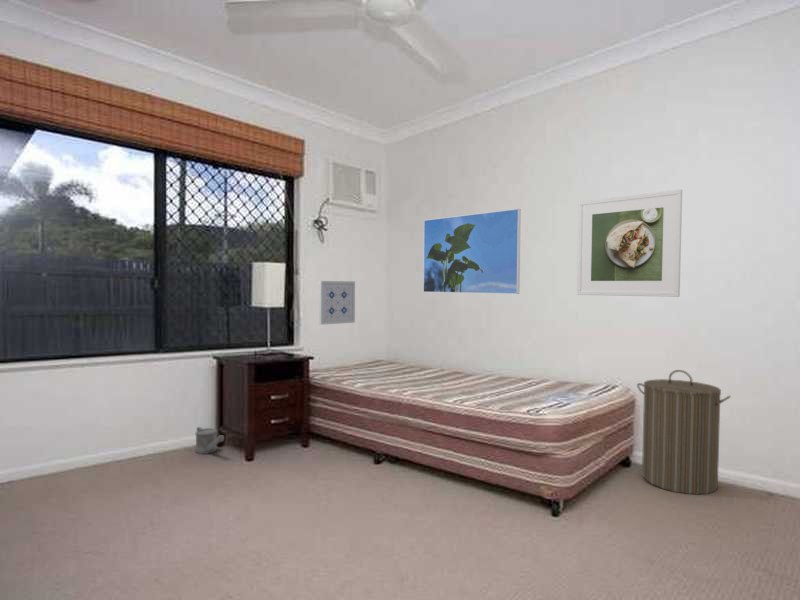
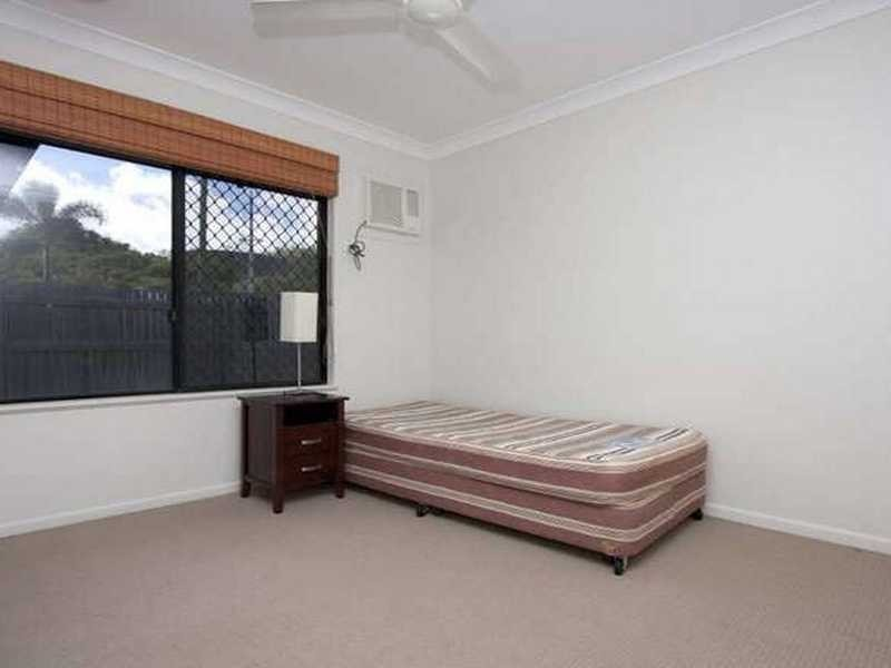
- watering can [194,426,225,455]
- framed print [576,189,683,298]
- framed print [422,208,522,295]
- laundry hamper [636,369,732,495]
- wall art [318,280,356,326]
